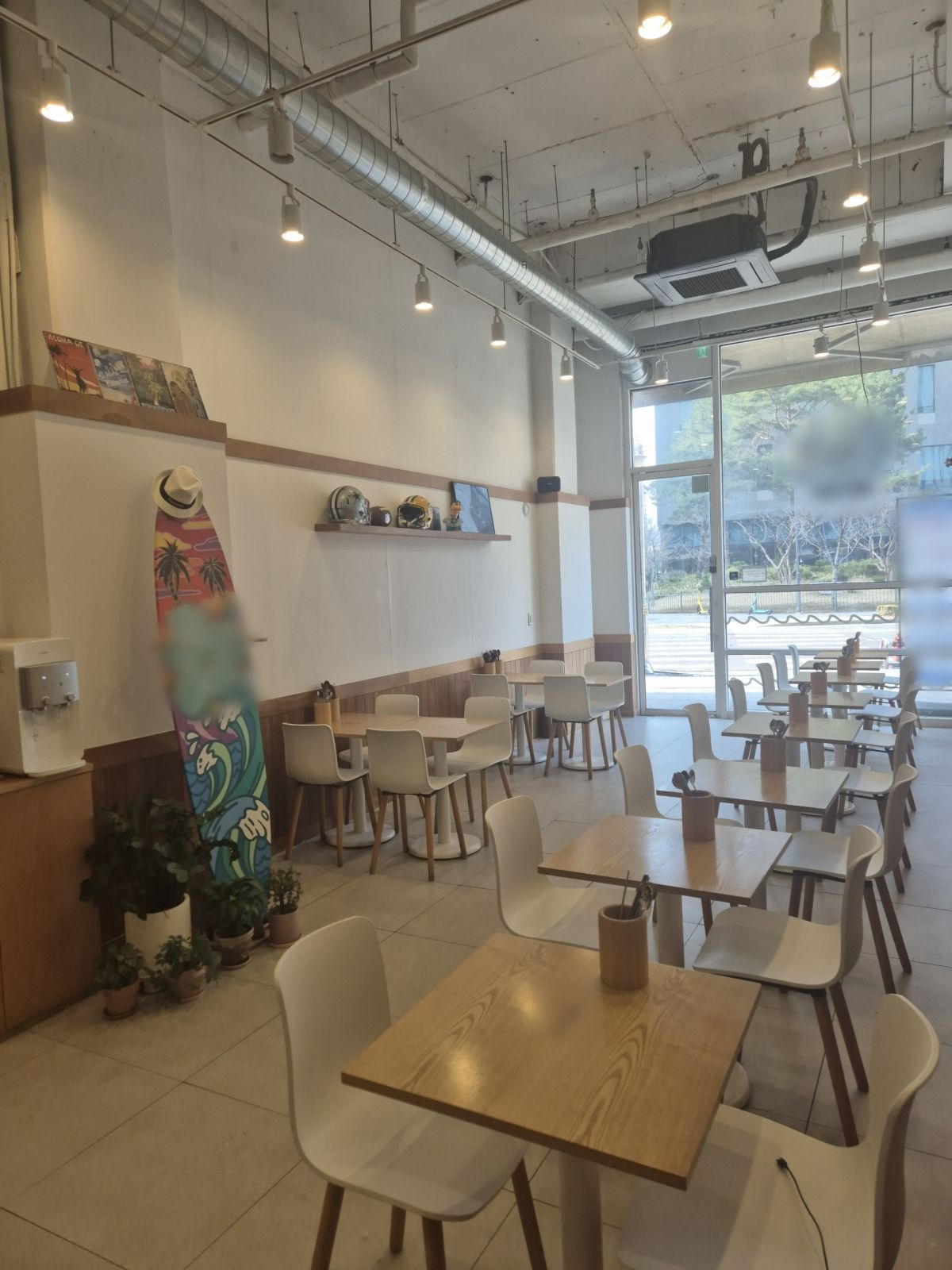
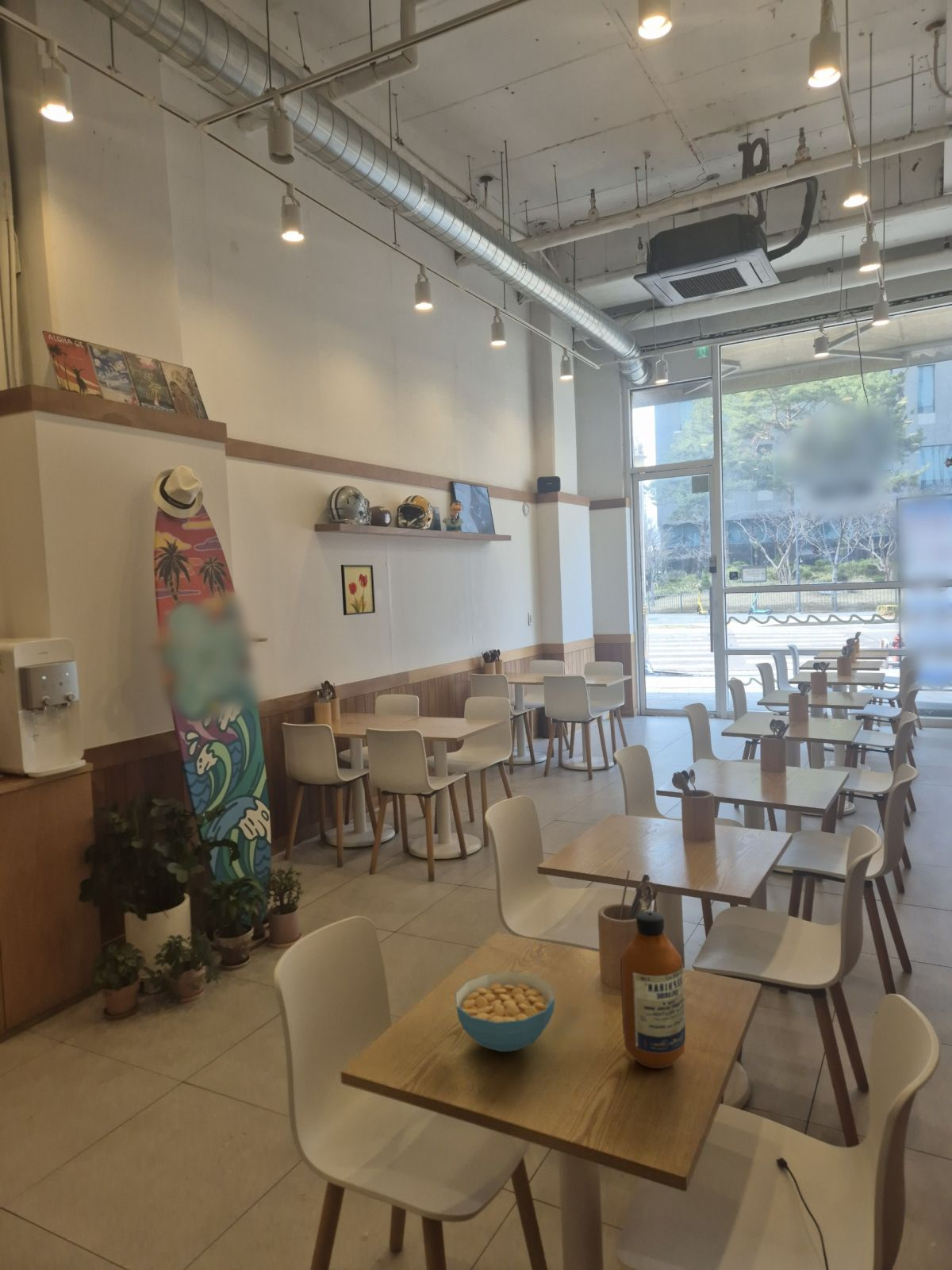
+ wall art [340,564,376,616]
+ bottle [620,910,686,1069]
+ cereal bowl [455,972,555,1053]
